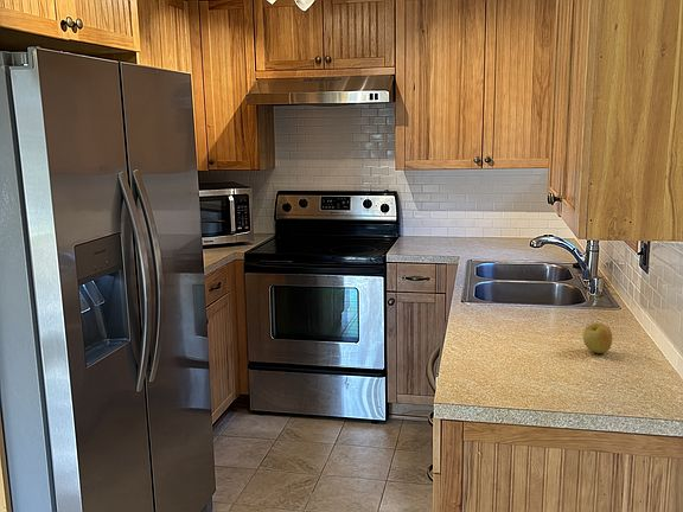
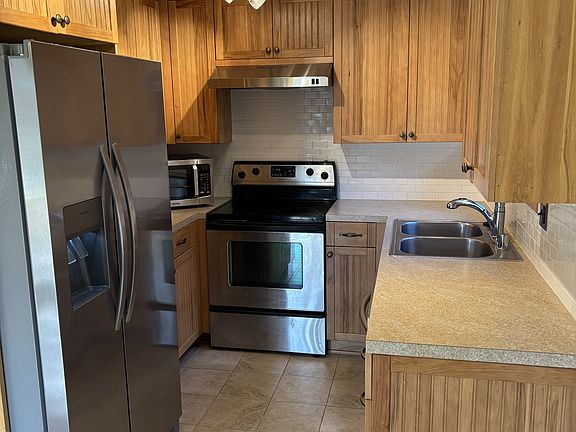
- apple [582,321,613,354]
